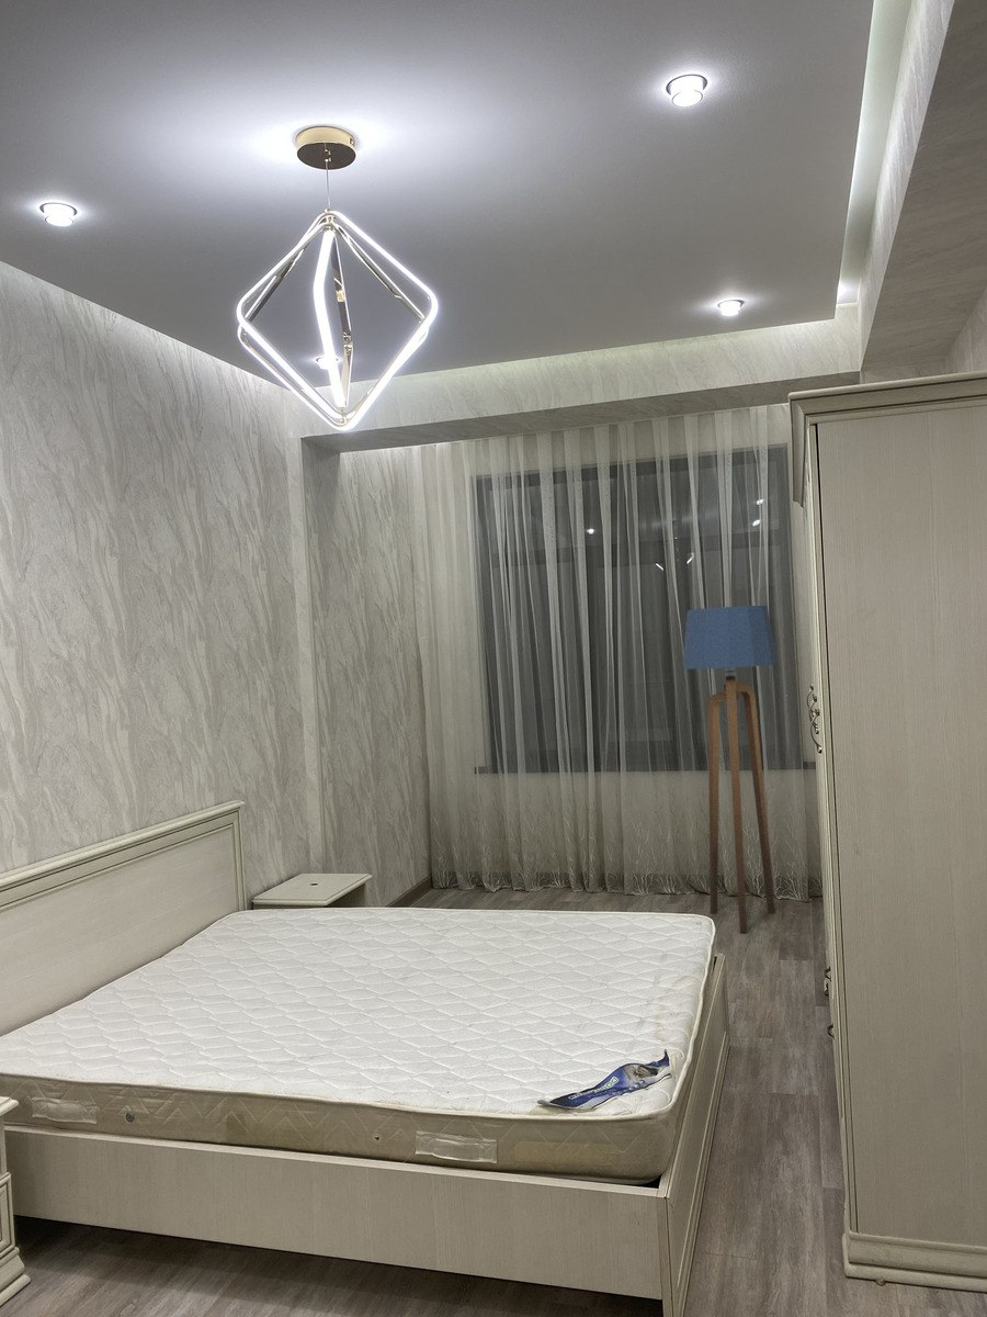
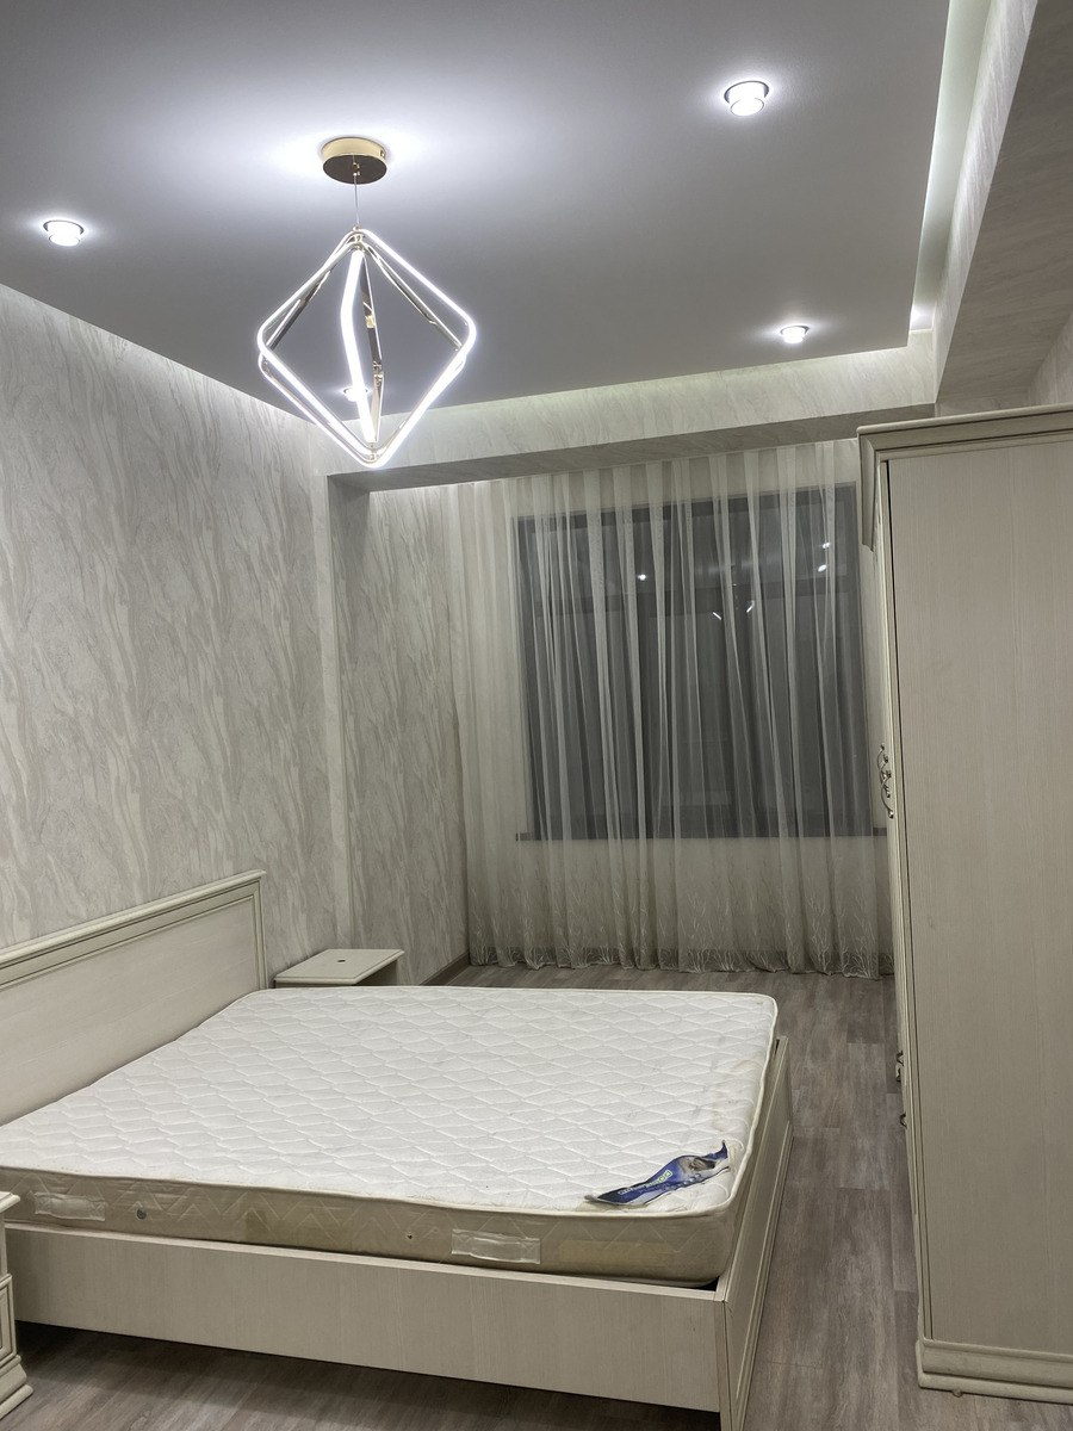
- floor lamp [682,605,779,934]
